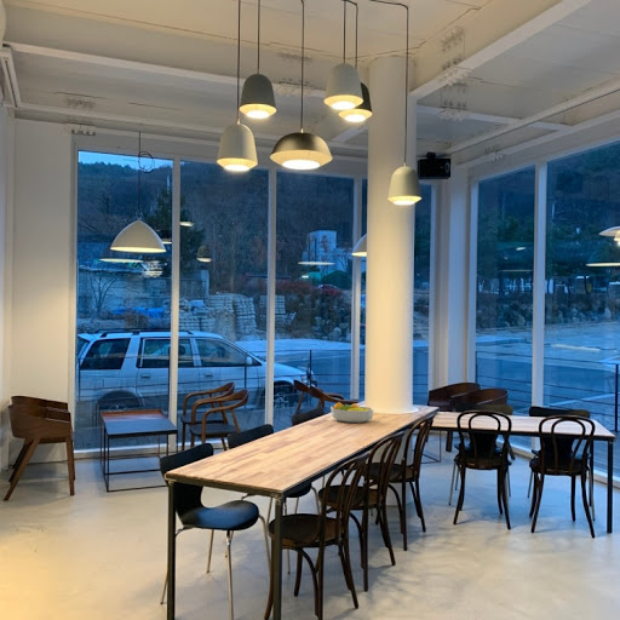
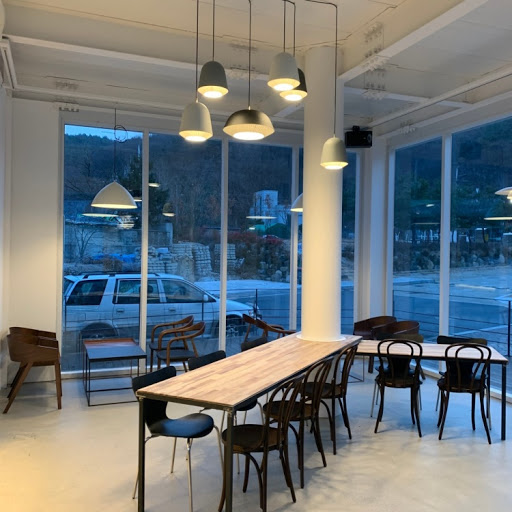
- fruit bowl [329,401,374,424]
